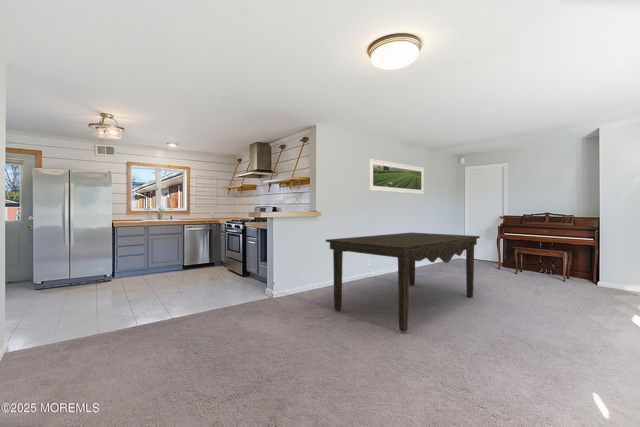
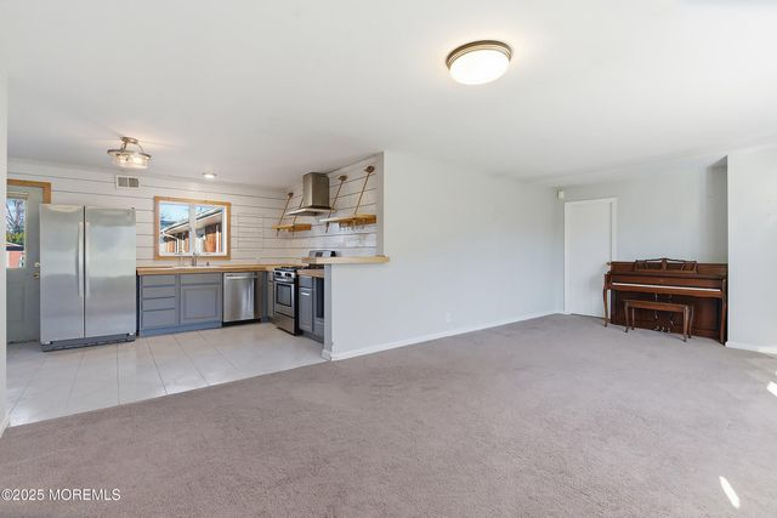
- dining table [325,232,481,333]
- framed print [368,158,425,195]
